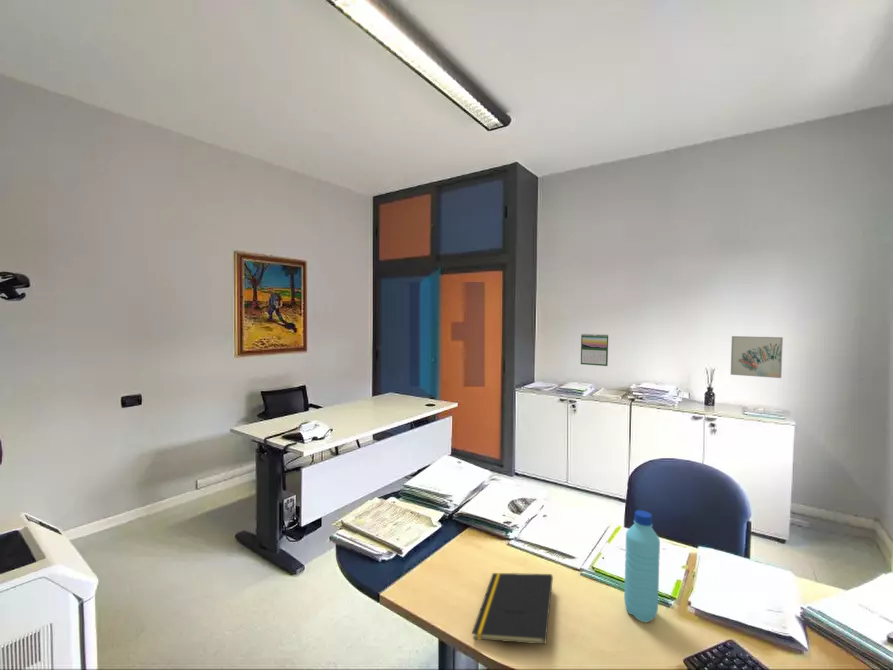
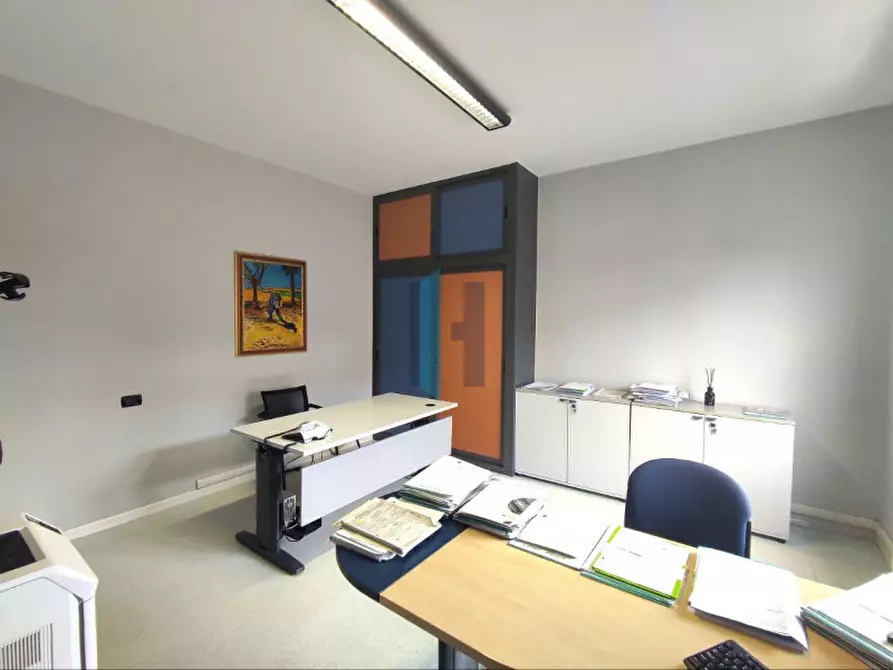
- wall art [730,335,784,379]
- calendar [580,333,609,367]
- water bottle [623,509,661,623]
- notepad [471,572,554,645]
